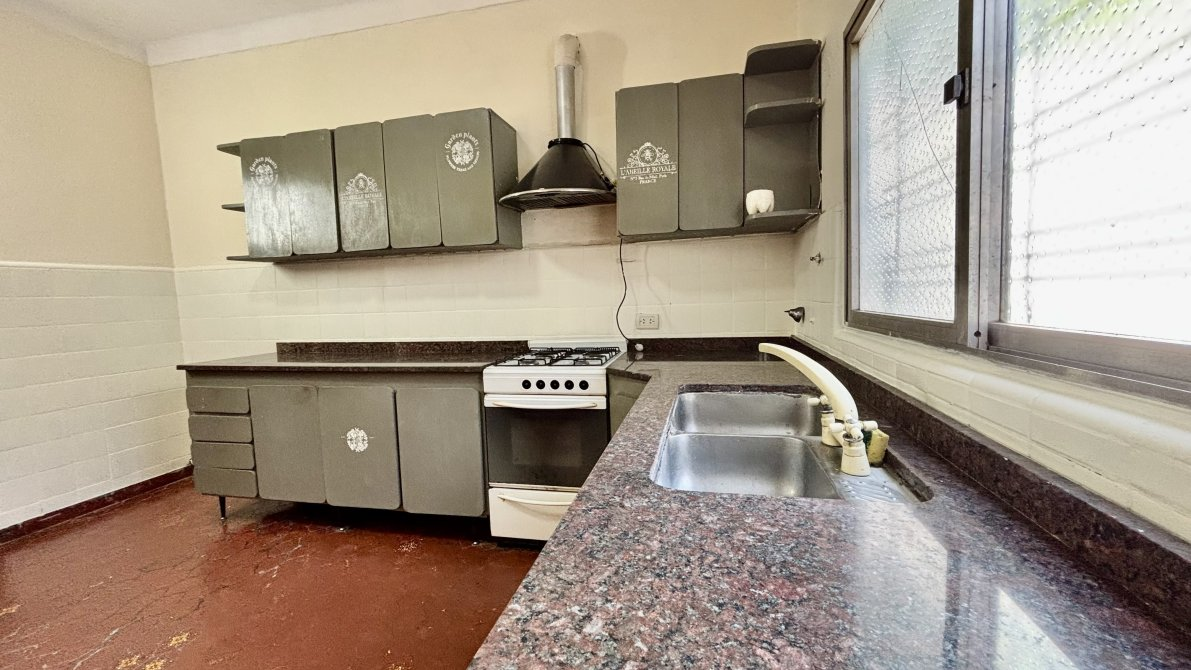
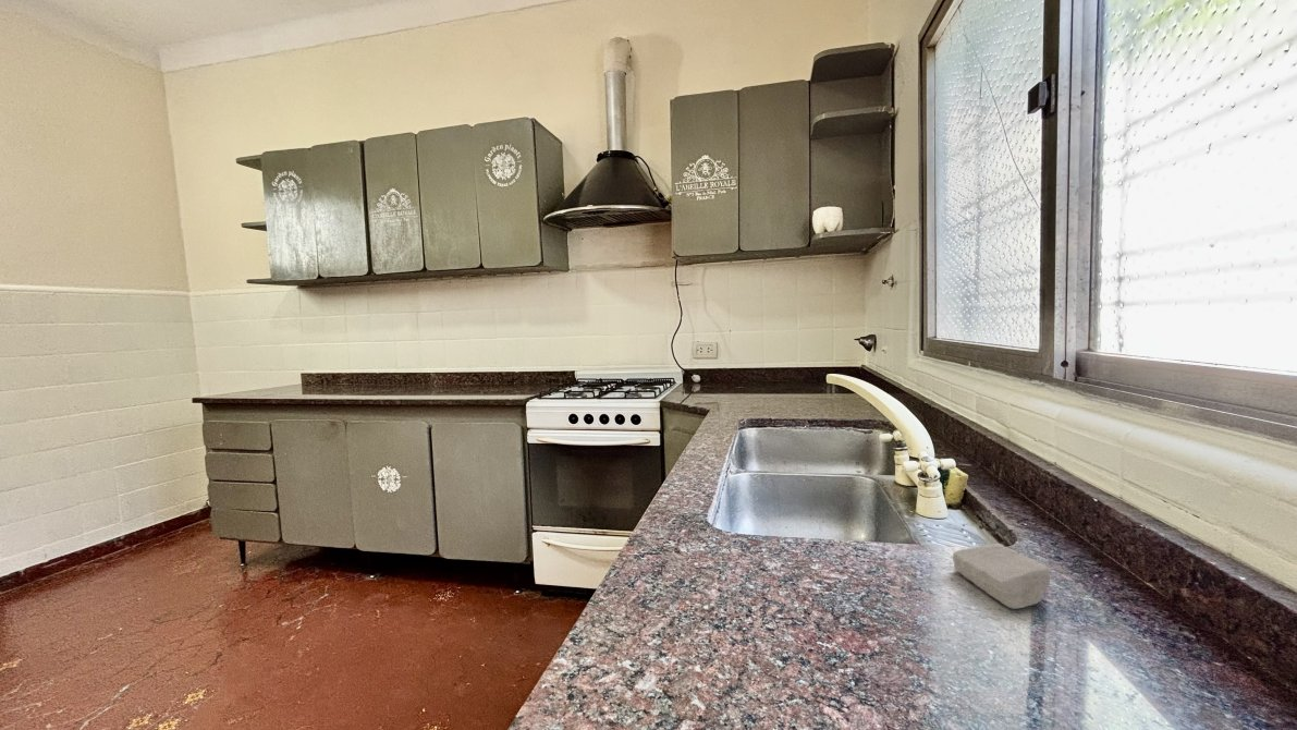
+ soap bar [952,543,1051,610]
